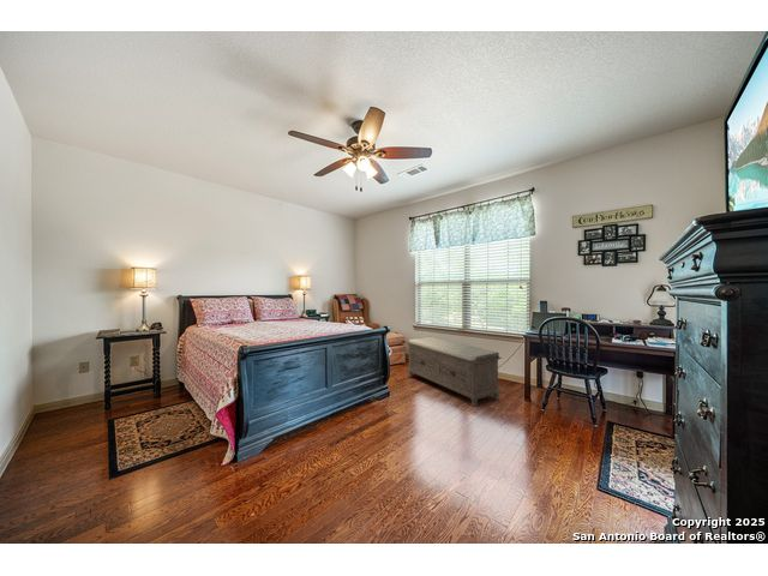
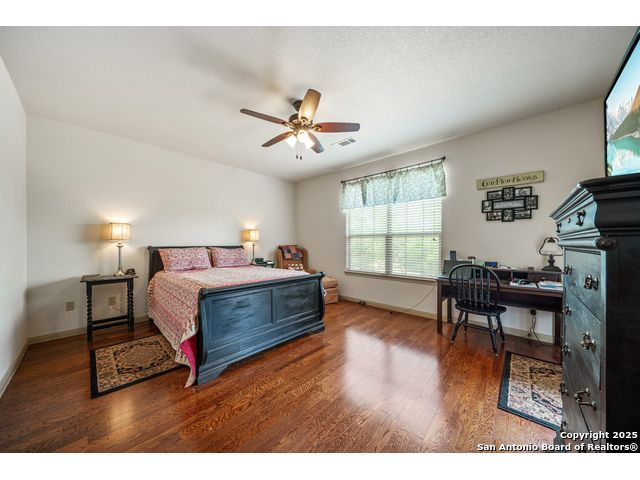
- bench [406,336,503,408]
